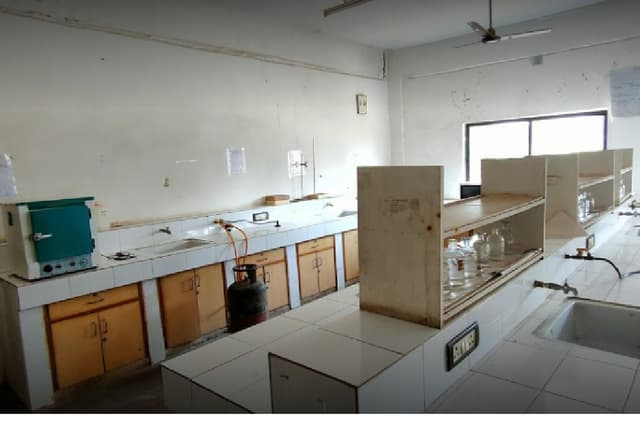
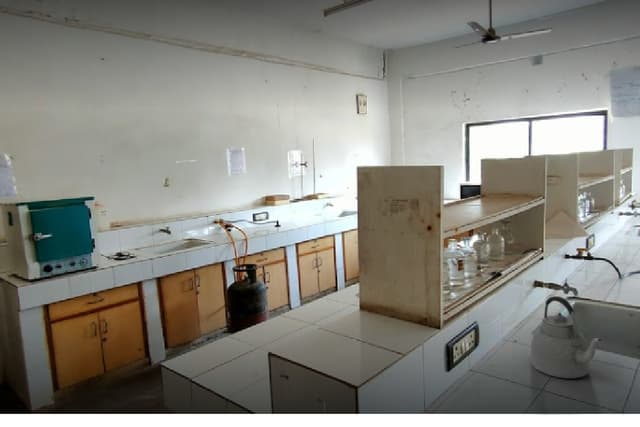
+ kettle [530,295,605,379]
